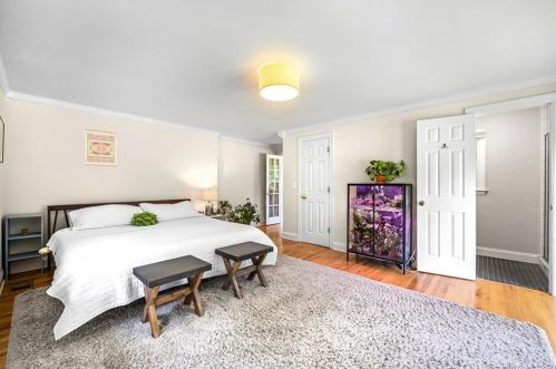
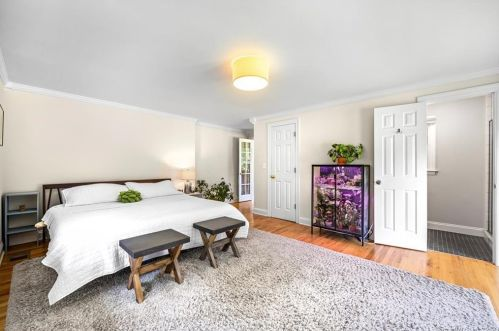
- wall art [84,128,118,167]
